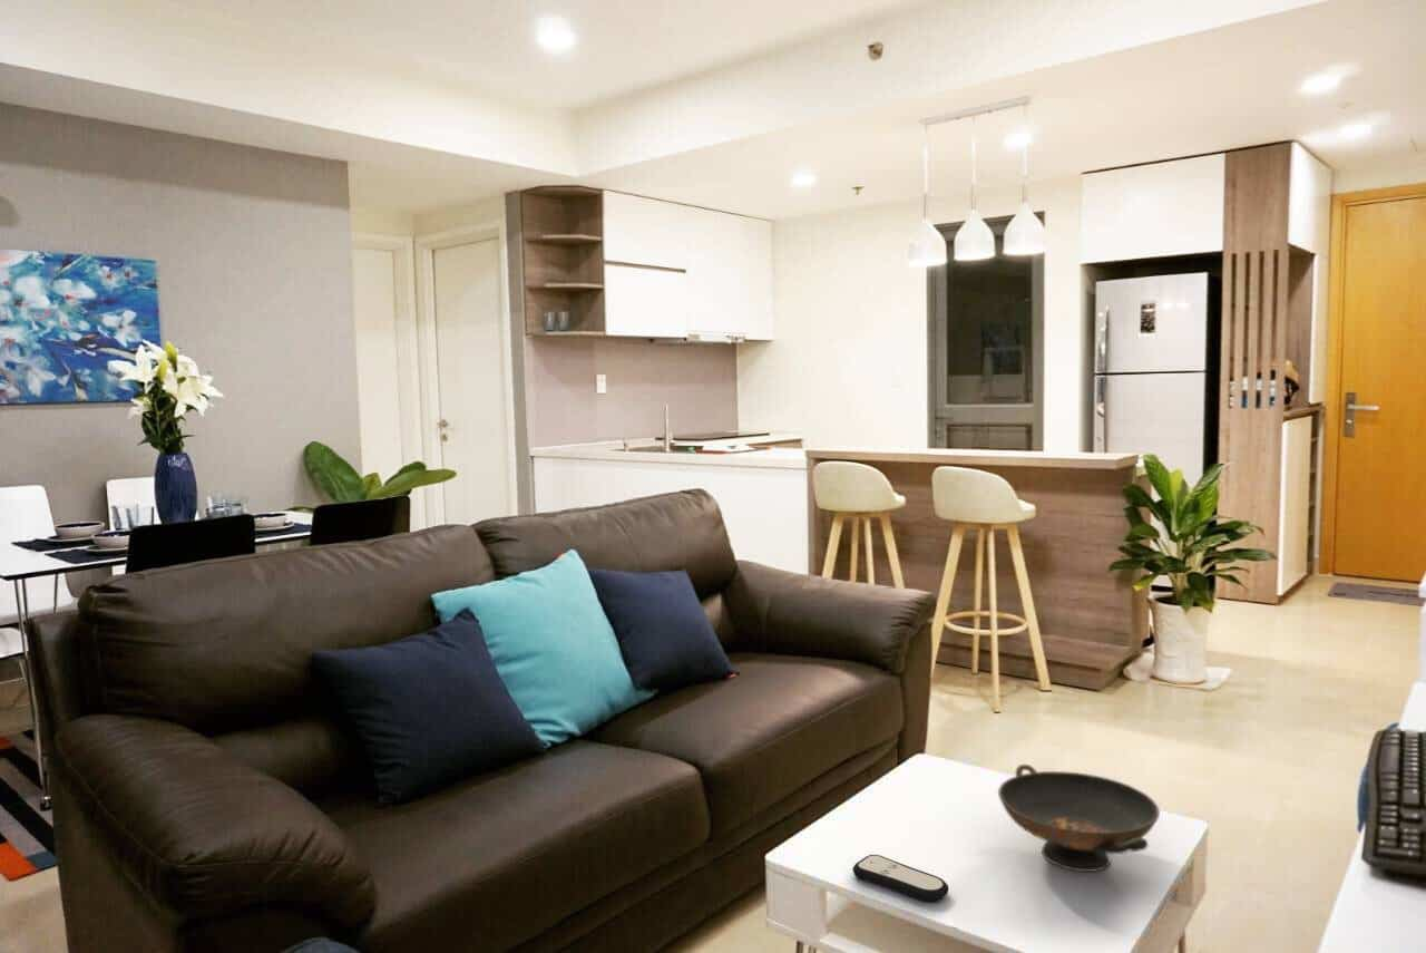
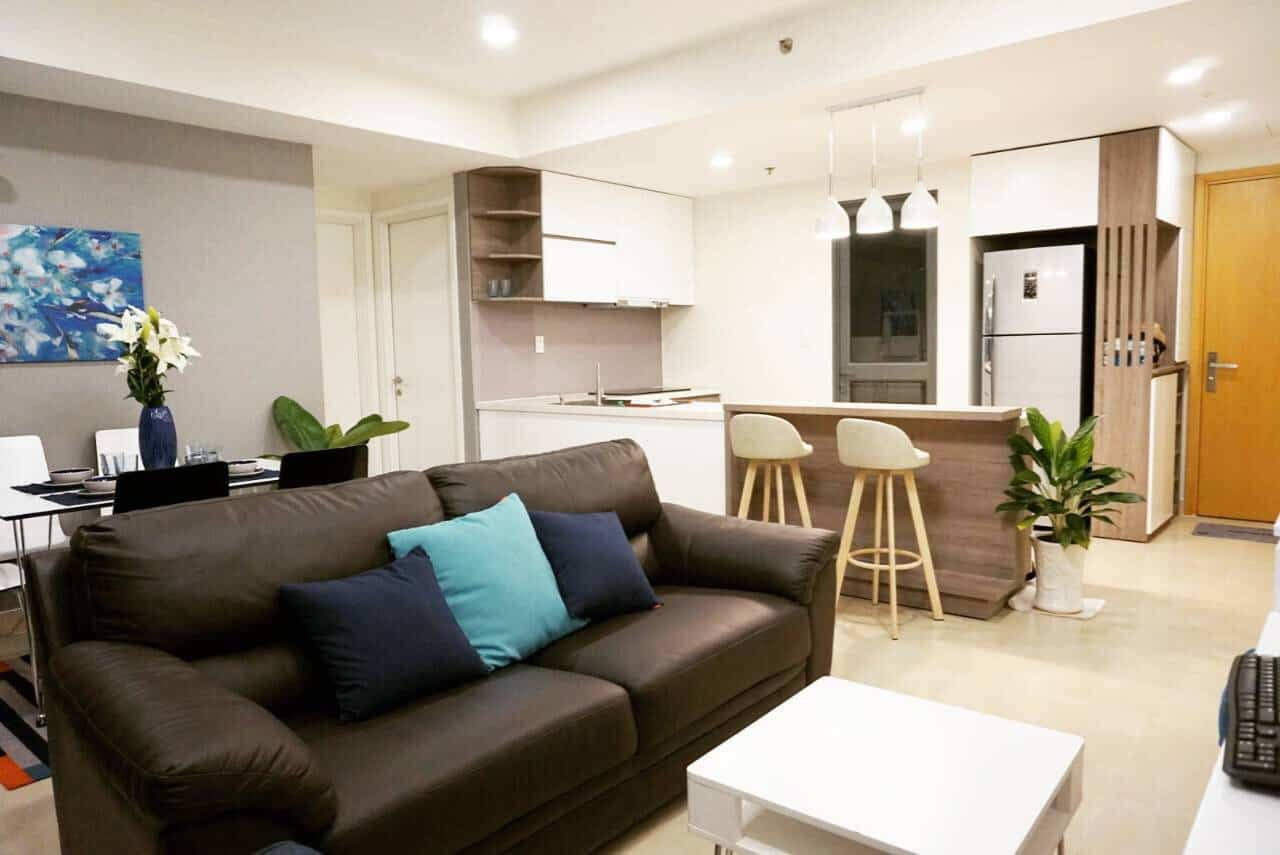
- decorative bowl [997,764,1161,873]
- remote control [851,854,949,903]
